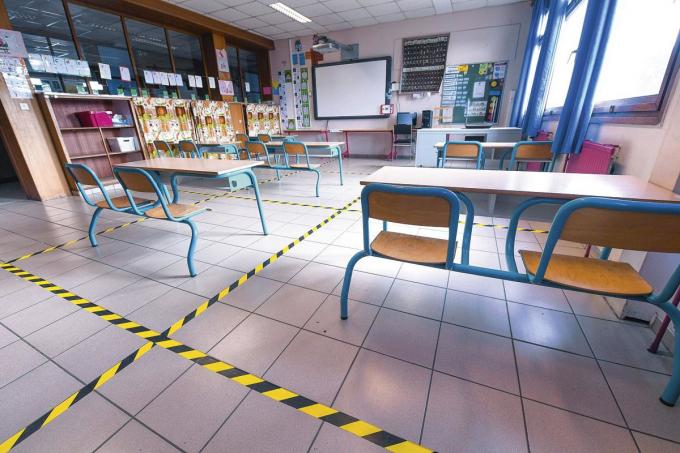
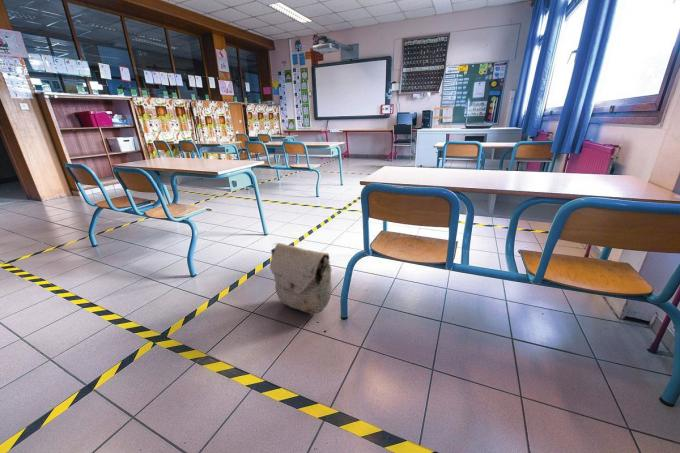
+ bag [269,242,333,314]
